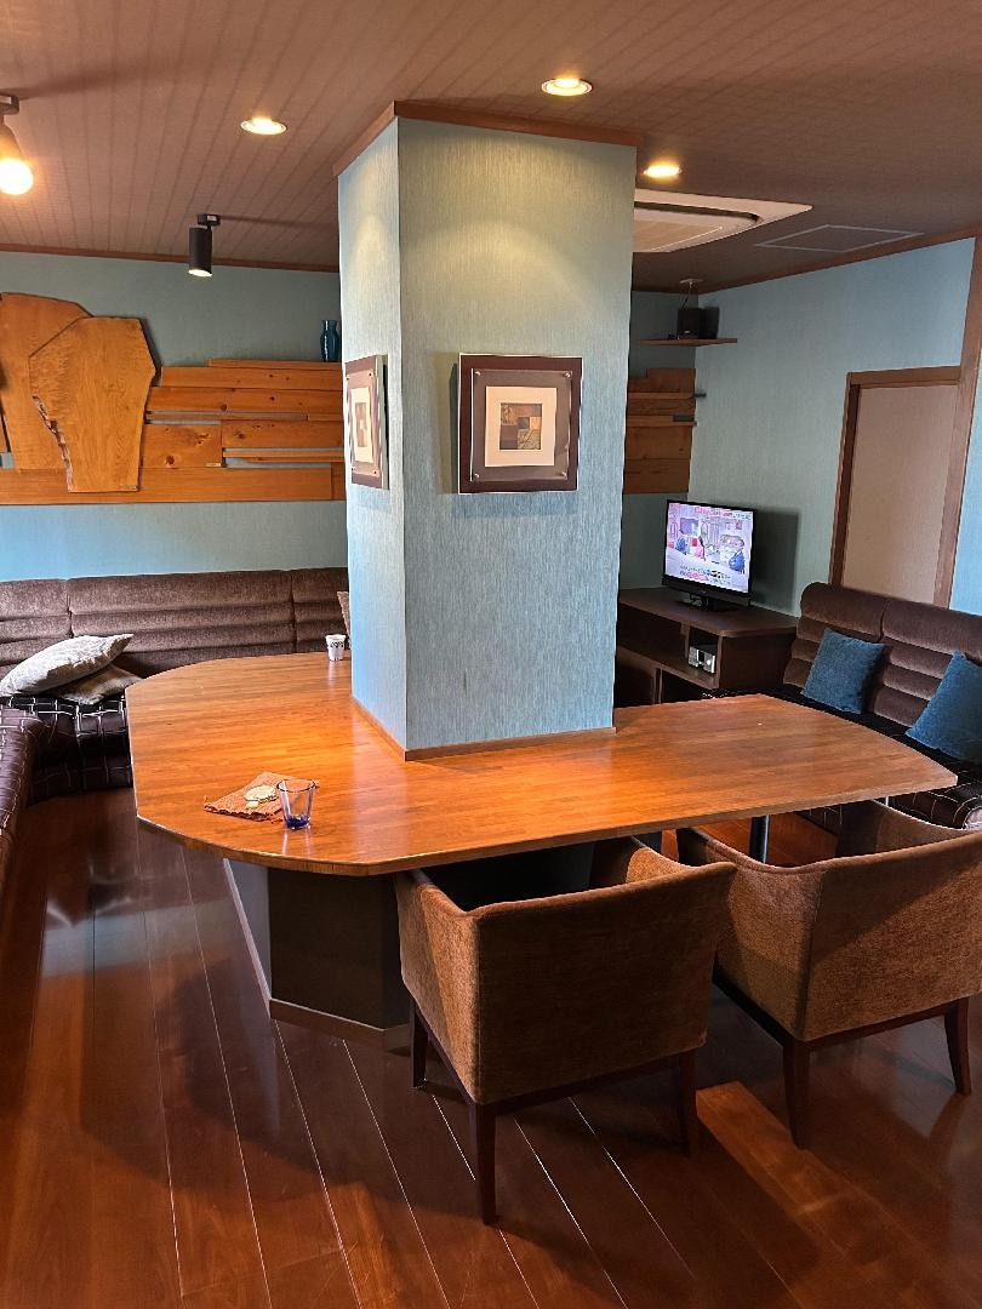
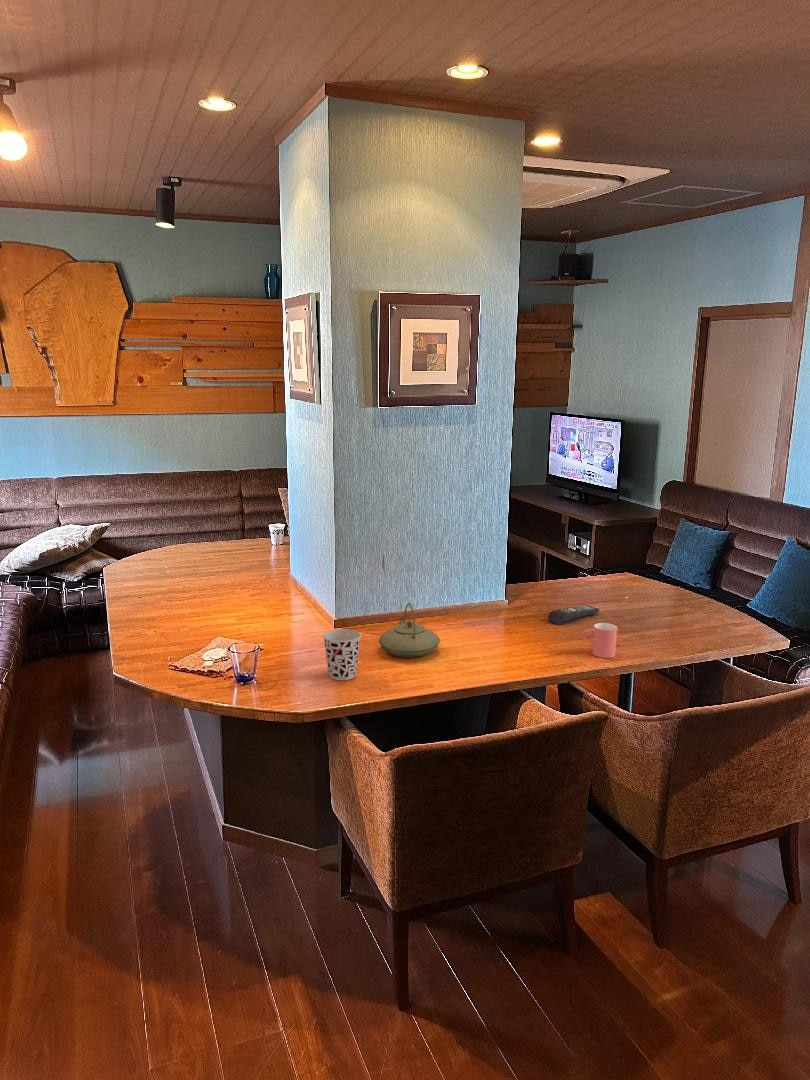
+ cup [322,628,362,681]
+ cup [582,622,618,659]
+ teapot [378,602,441,659]
+ remote control [547,604,600,626]
